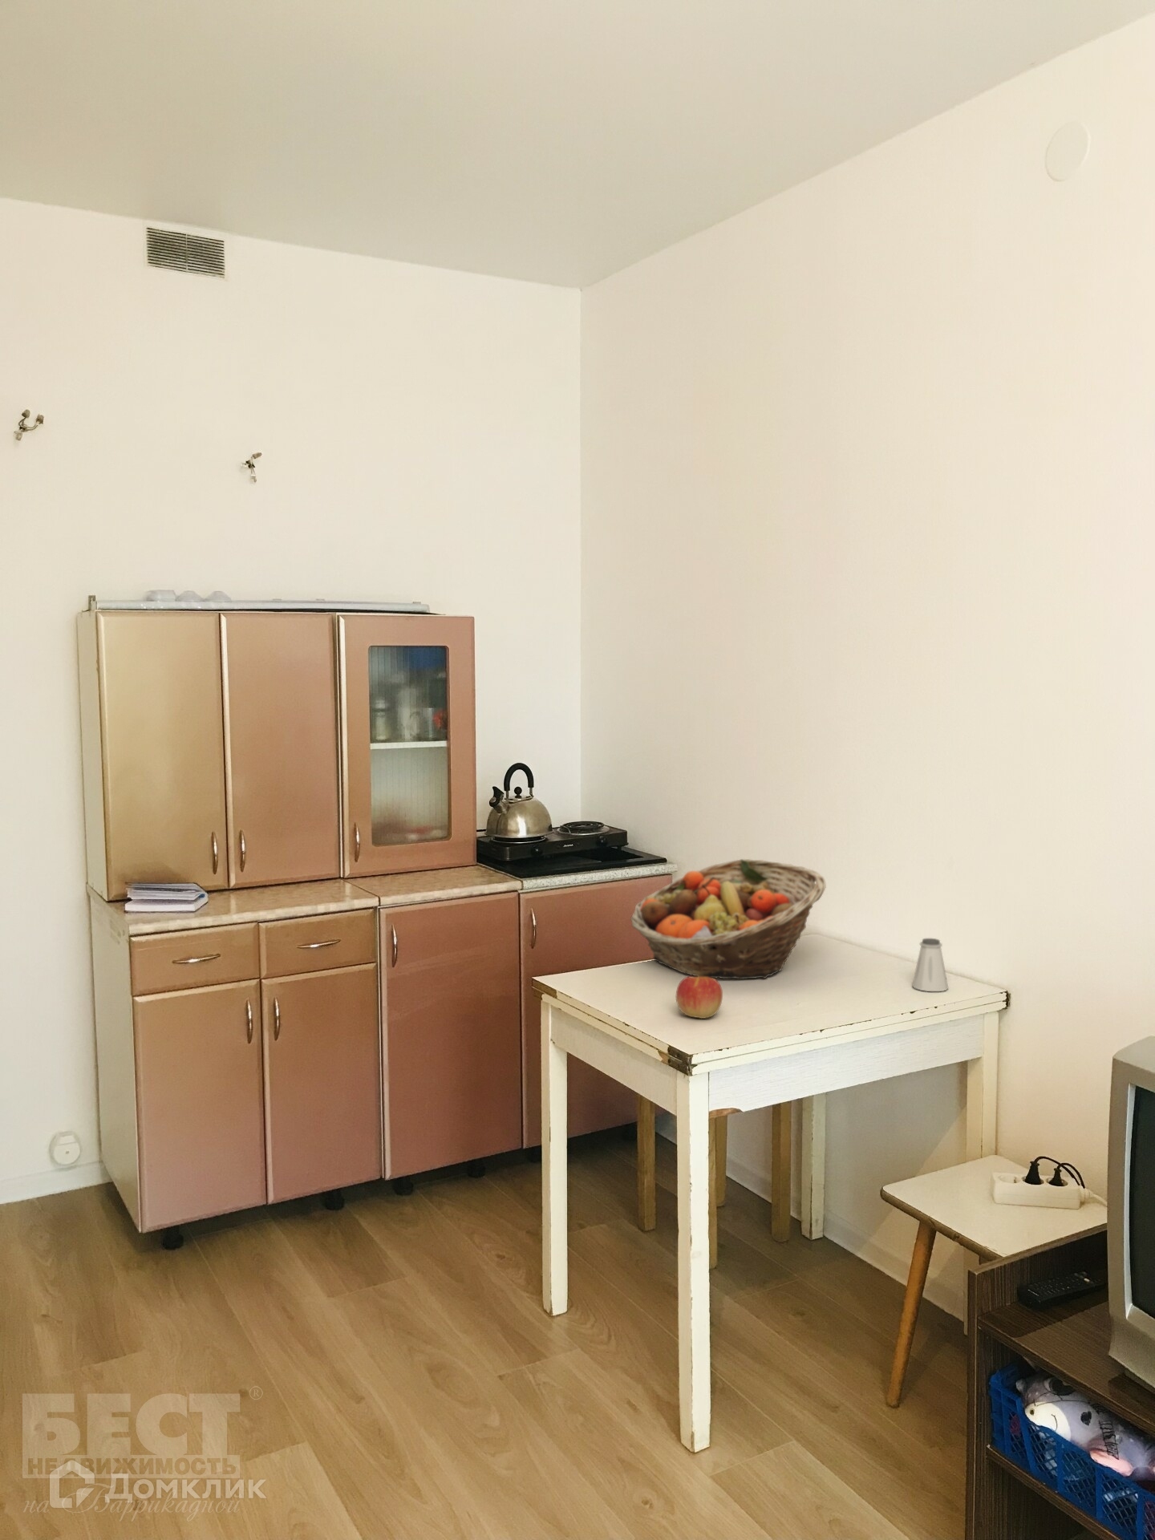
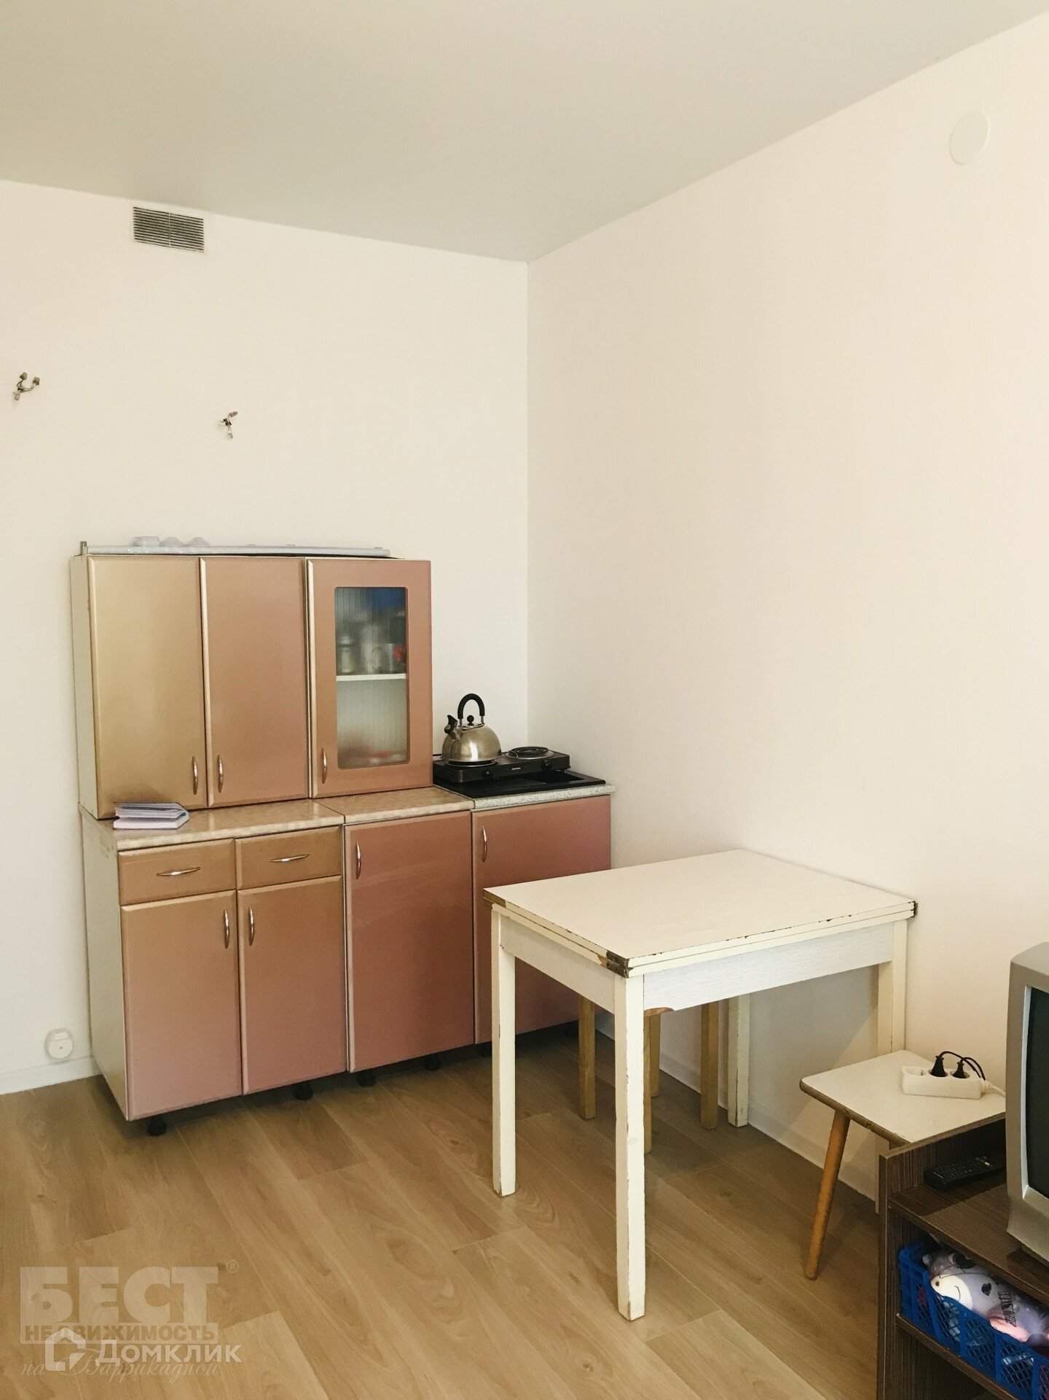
- saltshaker [911,937,949,992]
- fruit basket [630,859,827,980]
- apple [676,975,723,1020]
